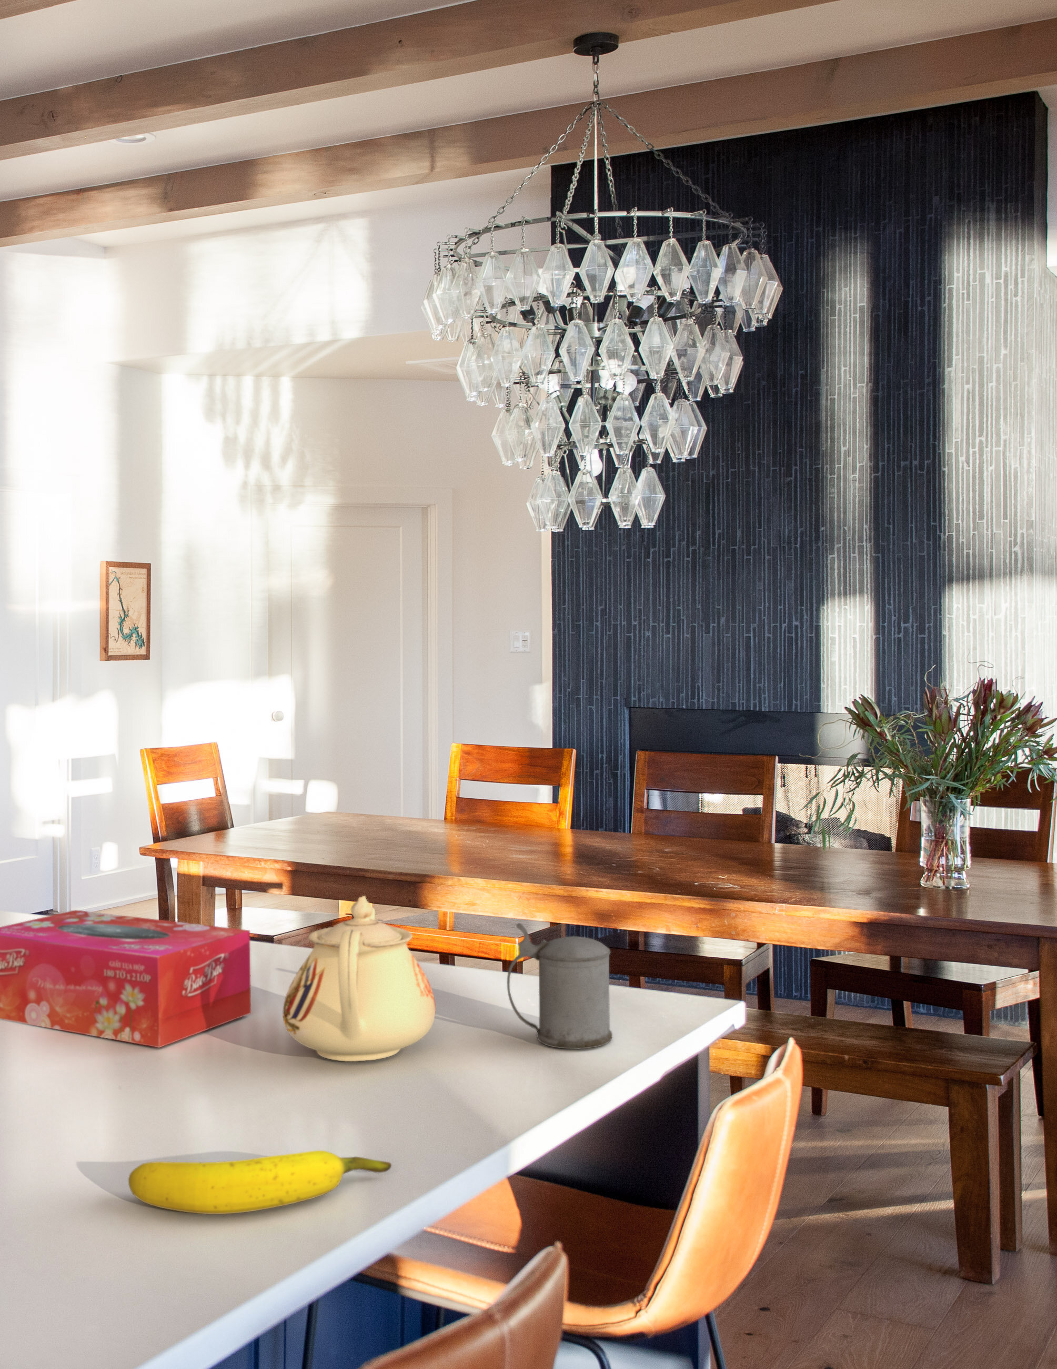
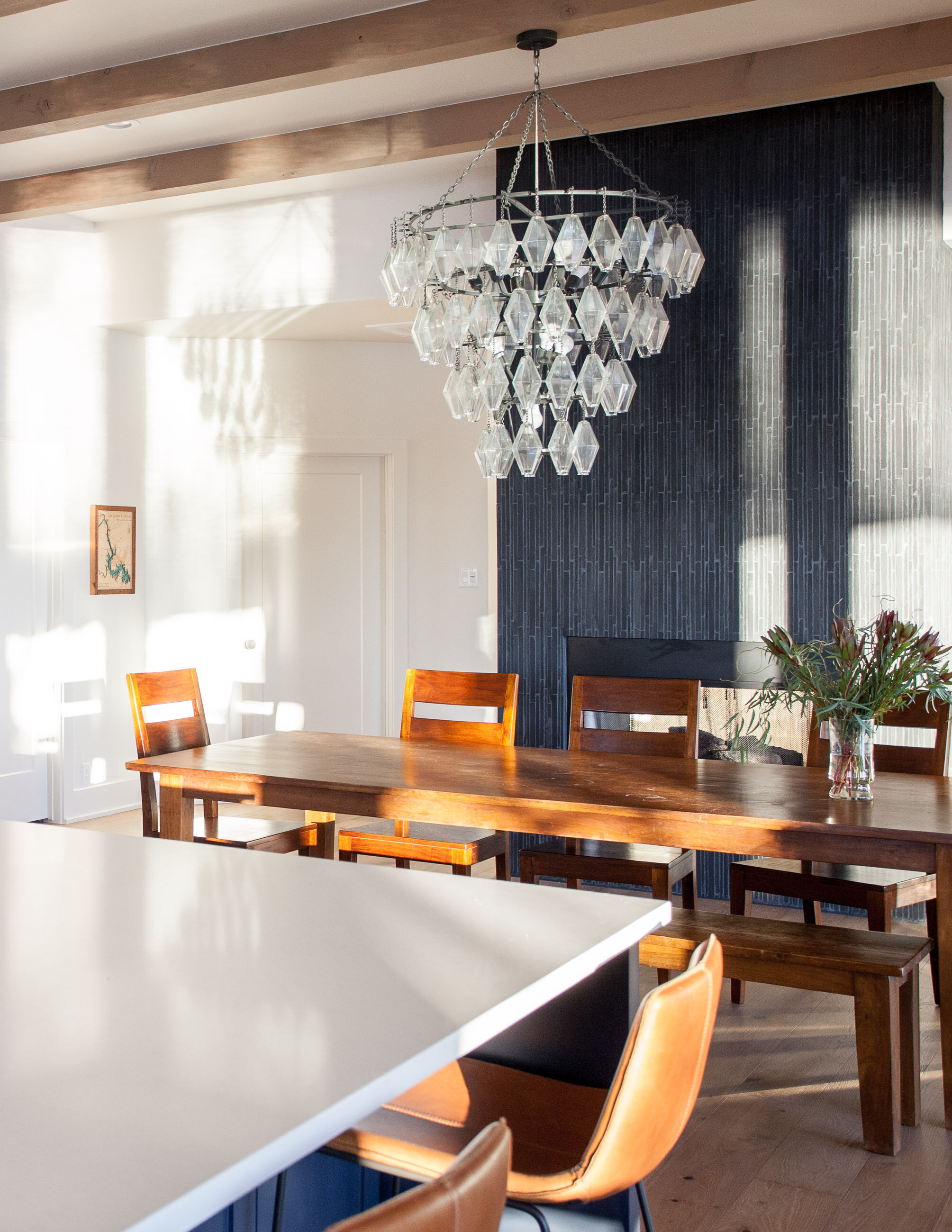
- banana [128,1150,392,1215]
- teapot [282,896,436,1062]
- tissue box [0,909,252,1048]
- beer stein [506,922,613,1049]
